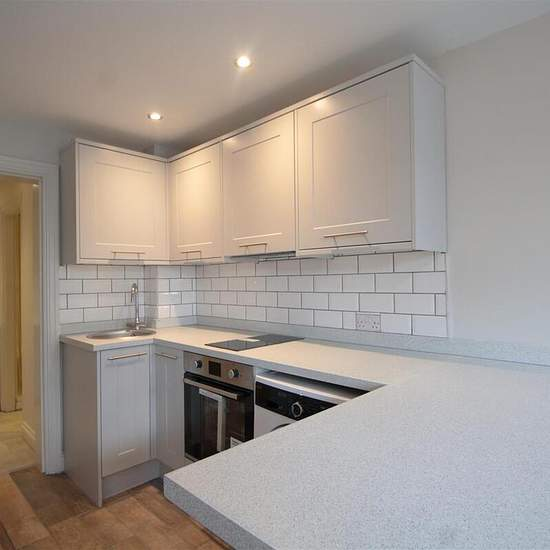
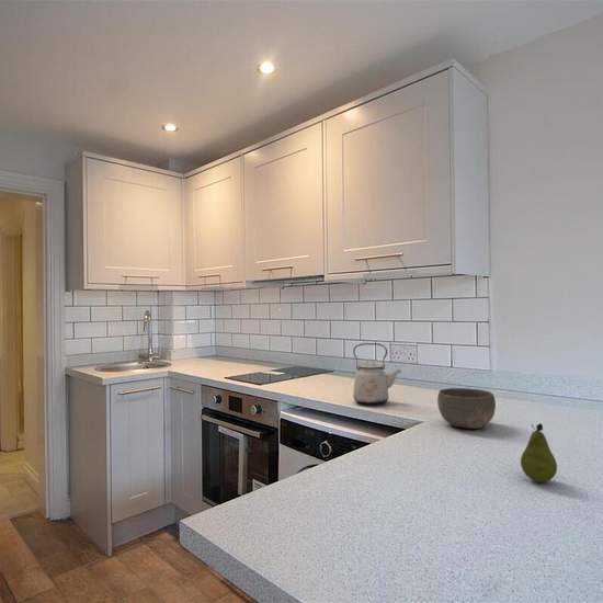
+ bowl [436,387,497,430]
+ kettle [352,342,402,406]
+ fruit [520,422,558,483]
